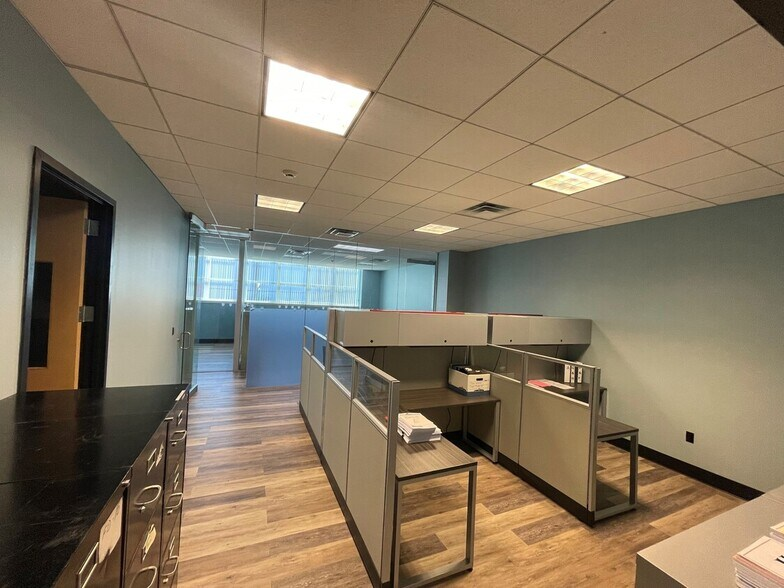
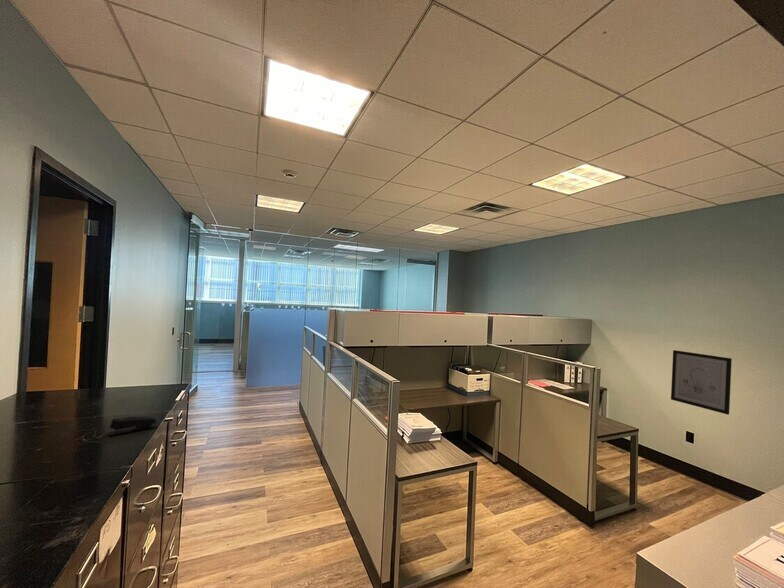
+ wall art [670,349,733,416]
+ stapler [108,415,159,437]
